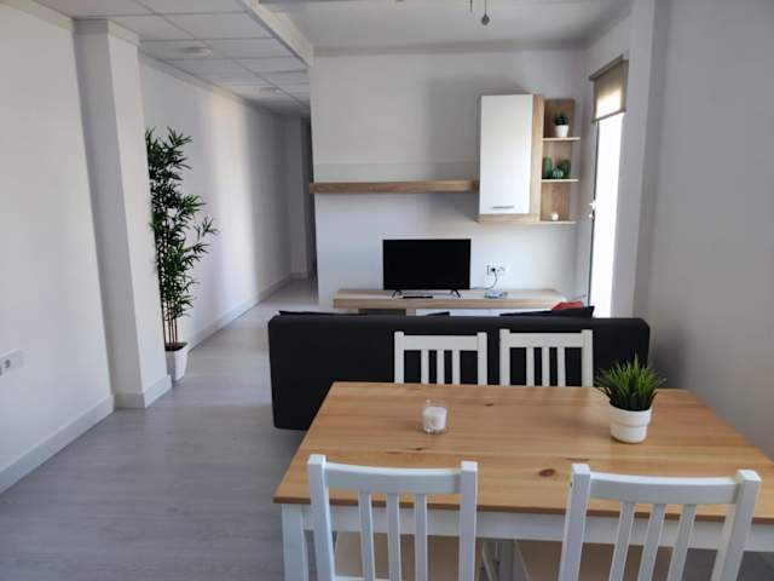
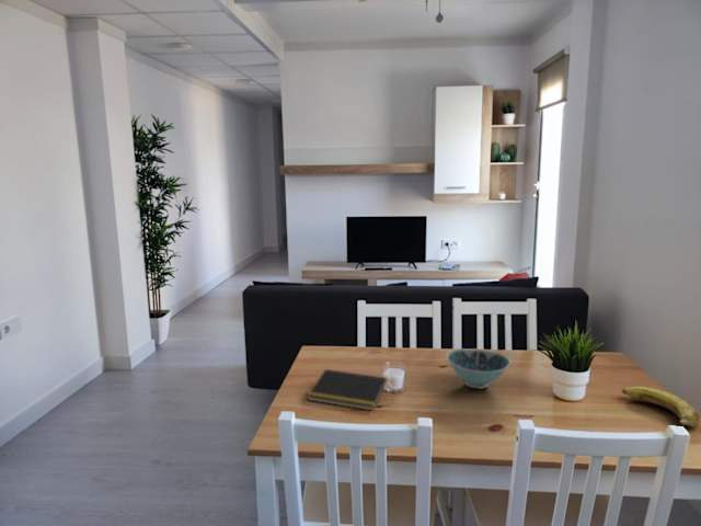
+ banana [621,386,701,427]
+ bowl [446,347,512,389]
+ notepad [306,368,388,412]
